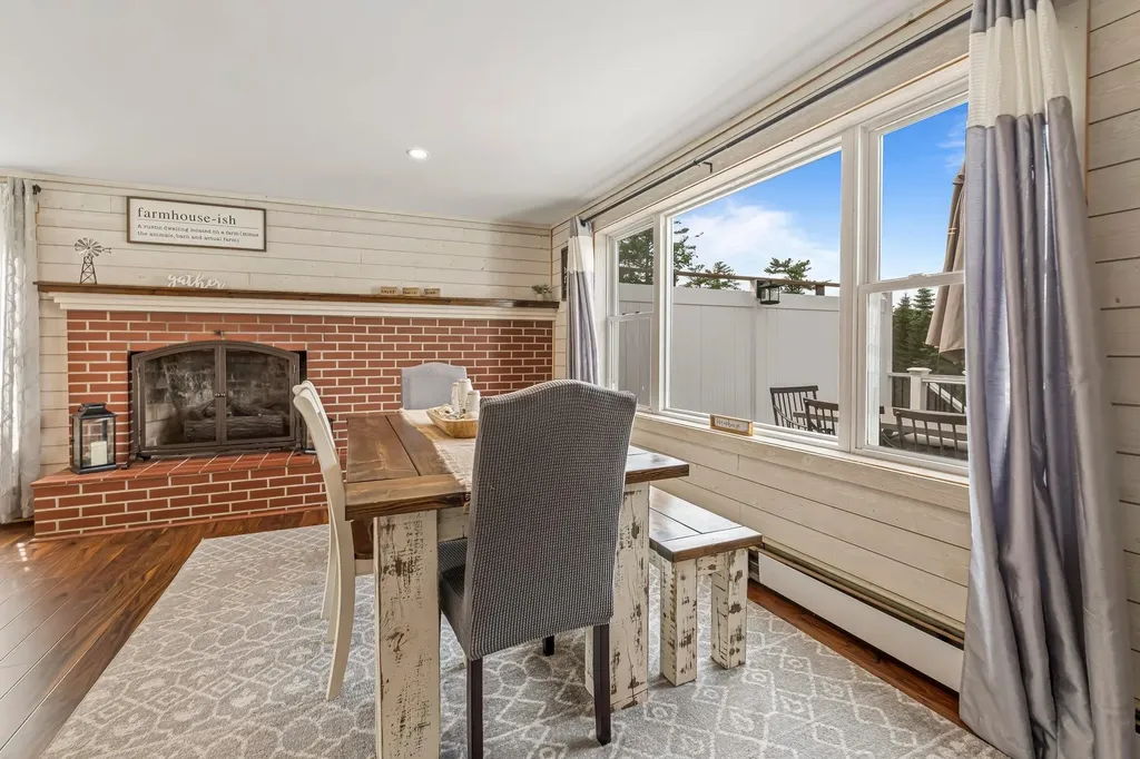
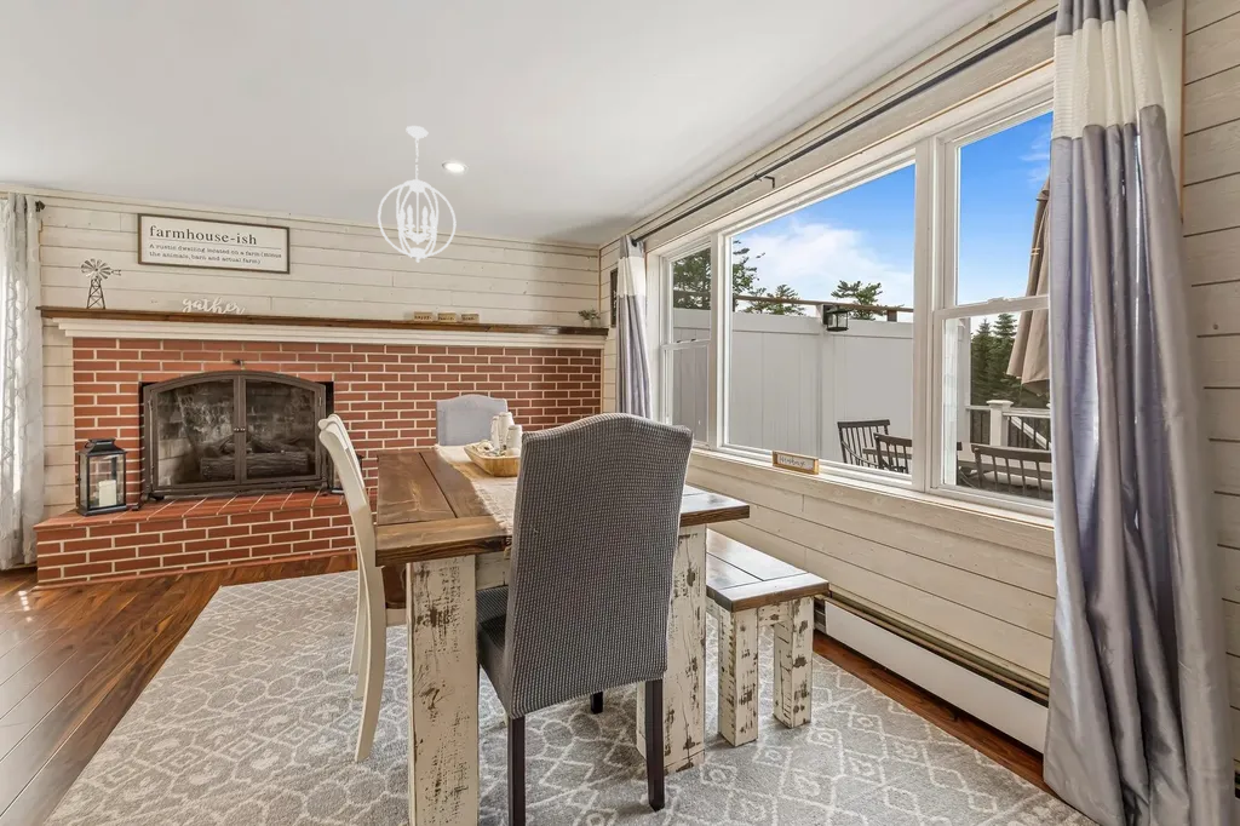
+ chandelier [377,125,458,263]
